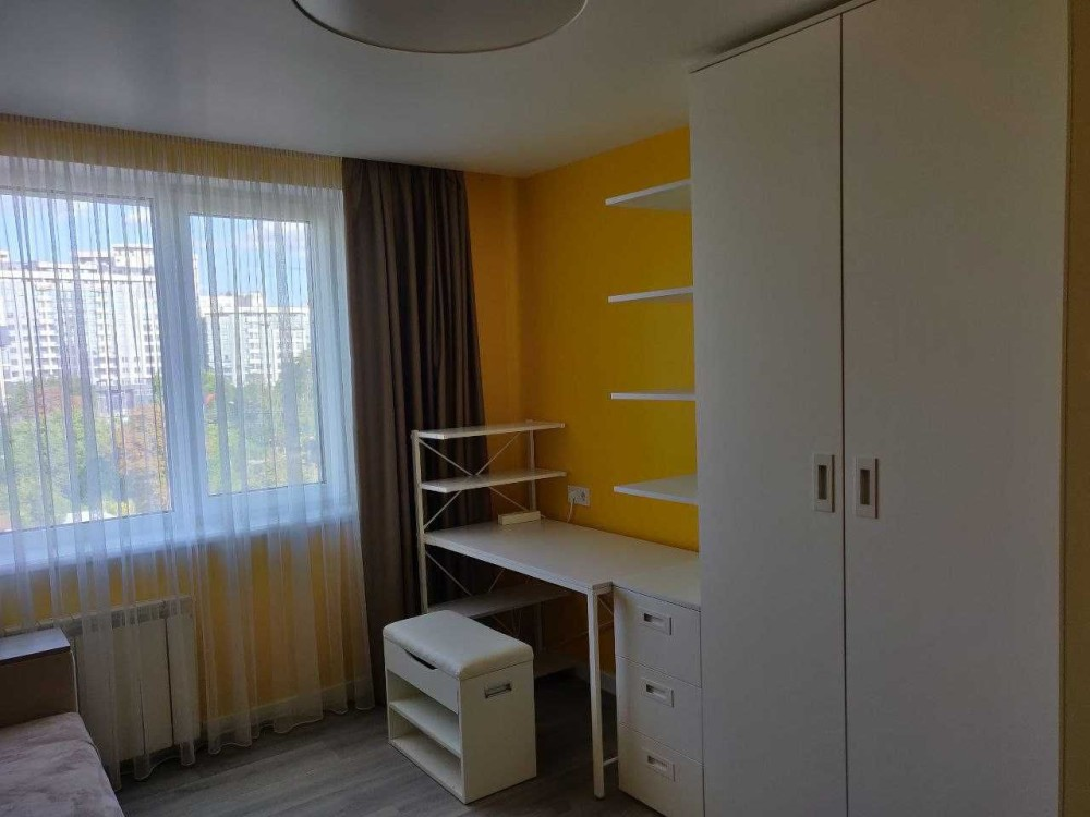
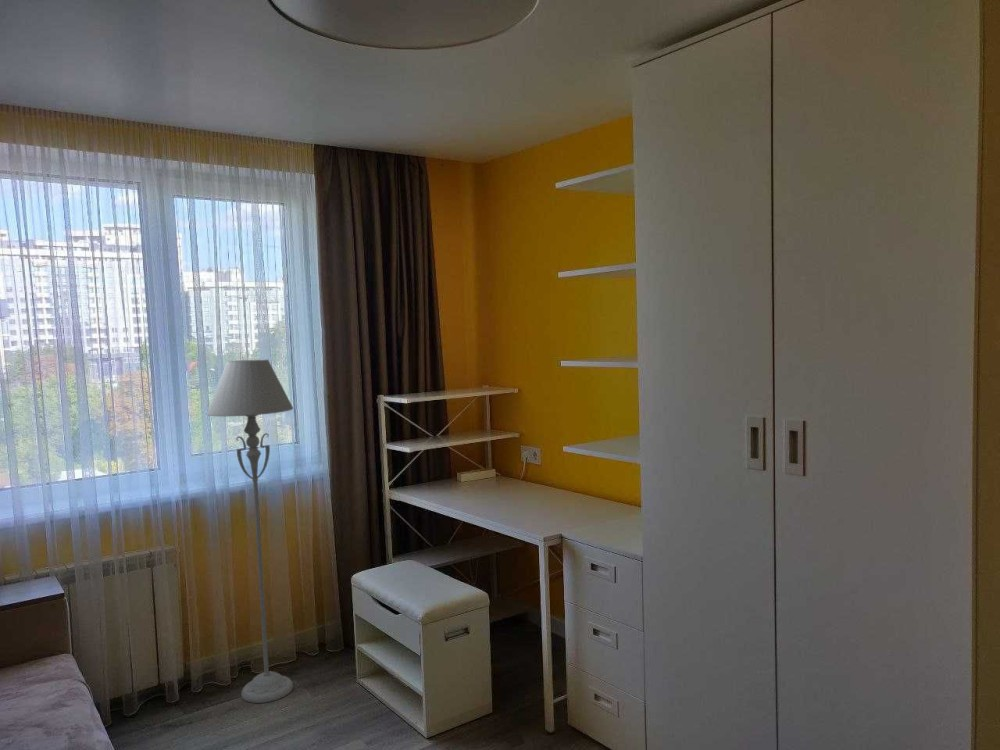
+ floor lamp [206,358,294,704]
